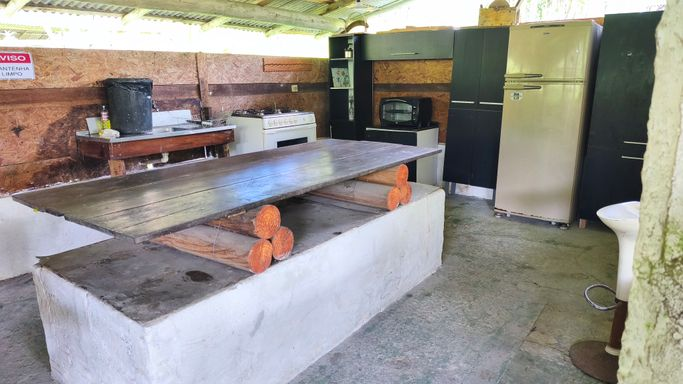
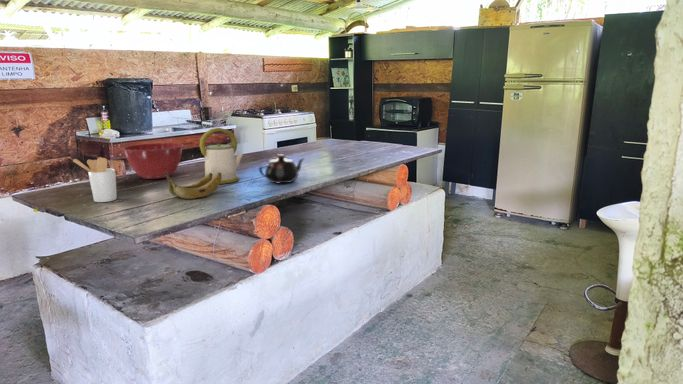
+ kettle [199,127,244,185]
+ banana [165,171,222,200]
+ mixing bowl [121,142,184,180]
+ teapot [258,153,306,184]
+ utensil holder [72,156,118,203]
